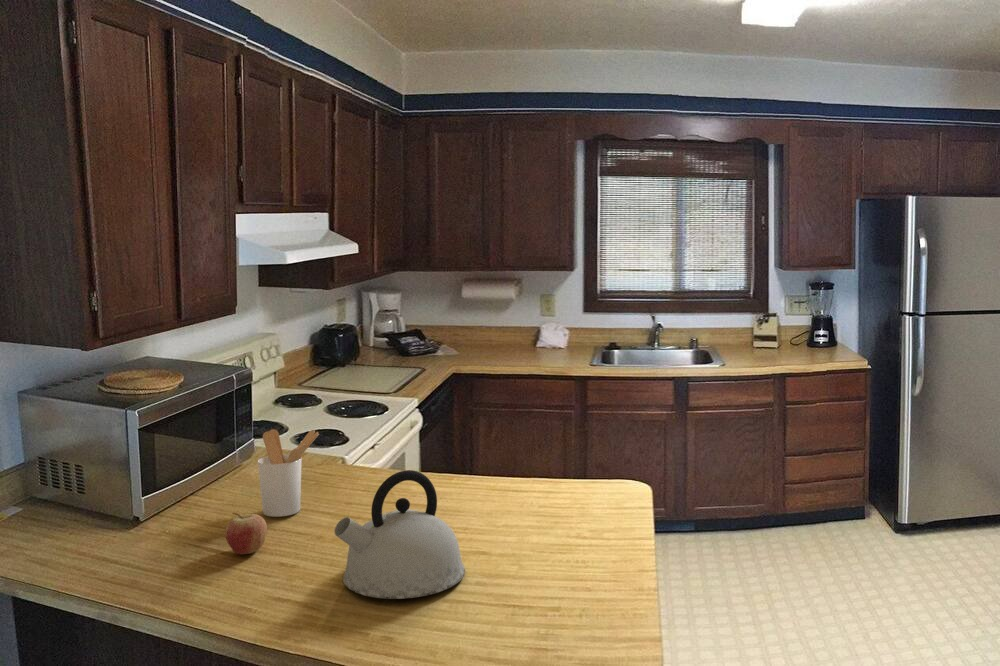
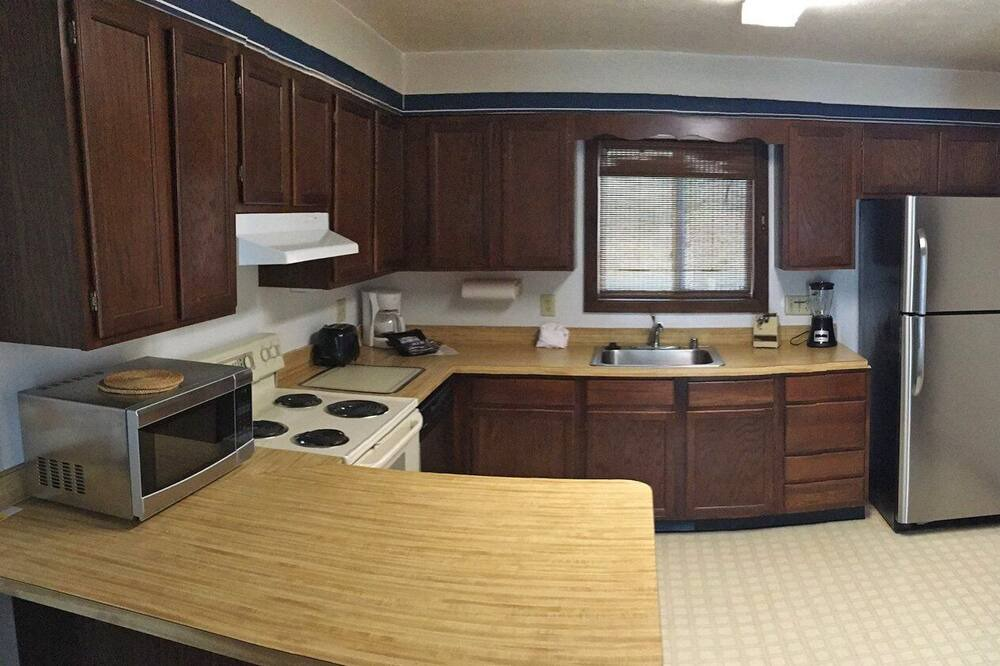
- fruit [225,512,268,555]
- utensil holder [257,428,320,518]
- kettle [333,469,466,600]
